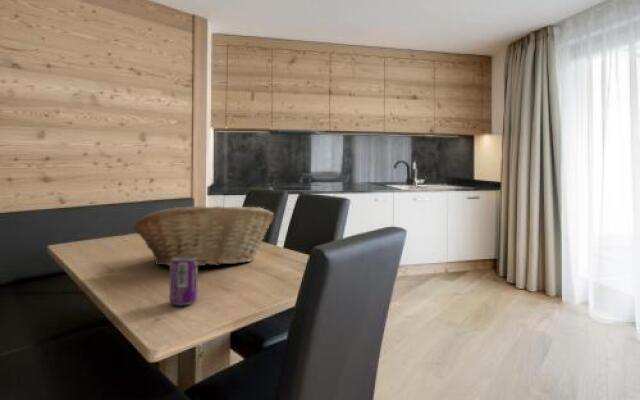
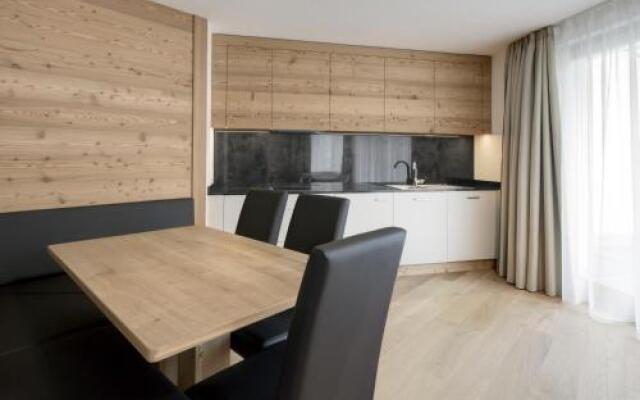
- fruit basket [132,205,275,268]
- beverage can [168,257,199,306]
